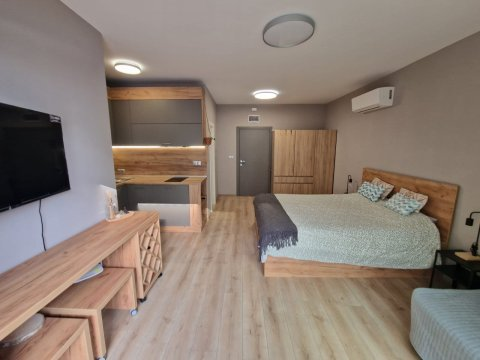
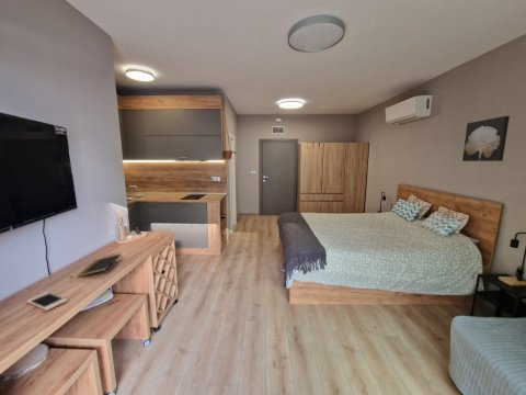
+ notepad [77,252,123,279]
+ wall art [461,115,511,162]
+ cell phone [26,291,69,312]
